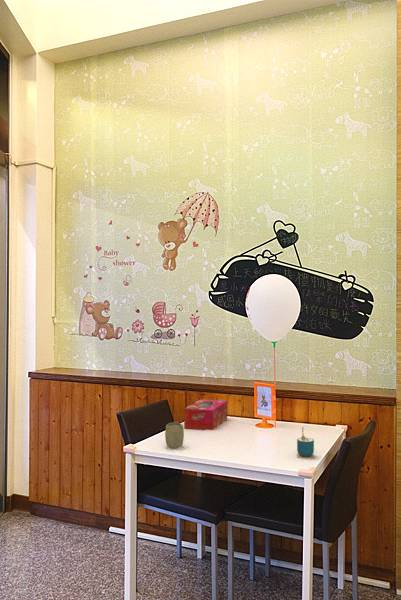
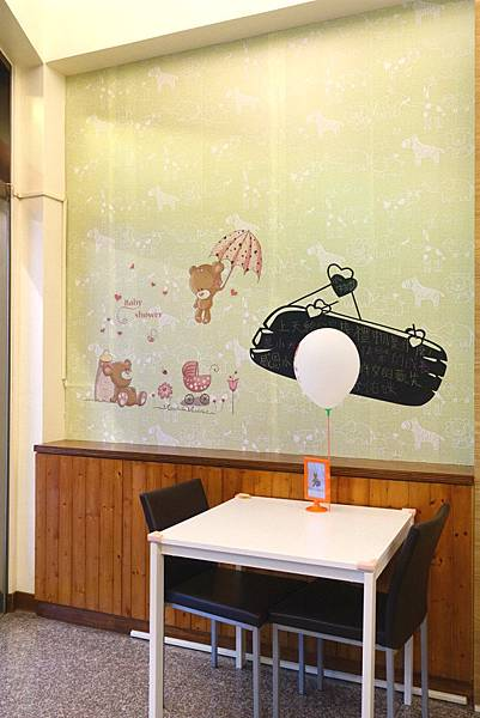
- cup [164,421,185,449]
- tissue box [183,398,228,431]
- cup [296,426,315,460]
